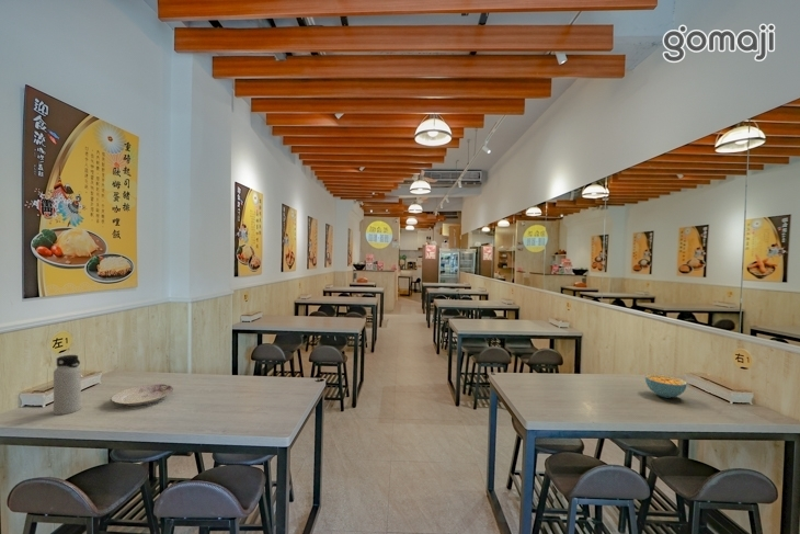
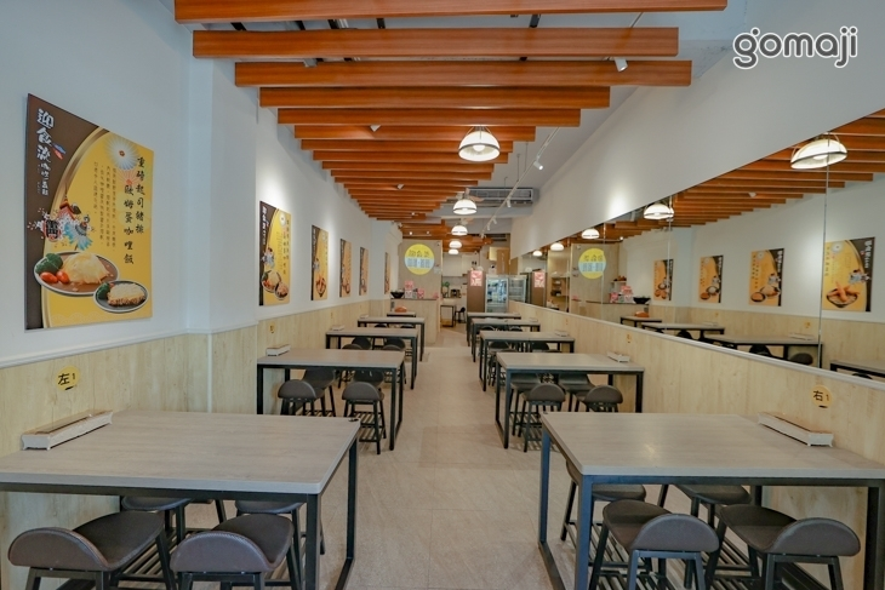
- water bottle [53,354,82,416]
- plate [110,383,174,407]
- cereal bowl [644,373,688,399]
